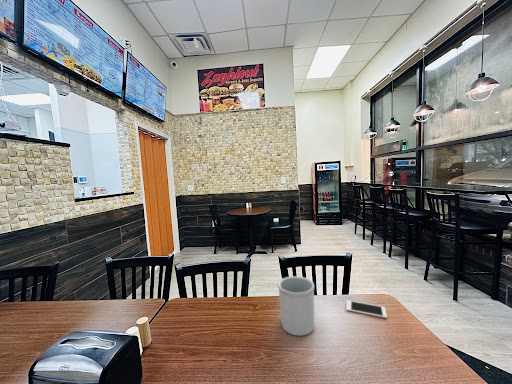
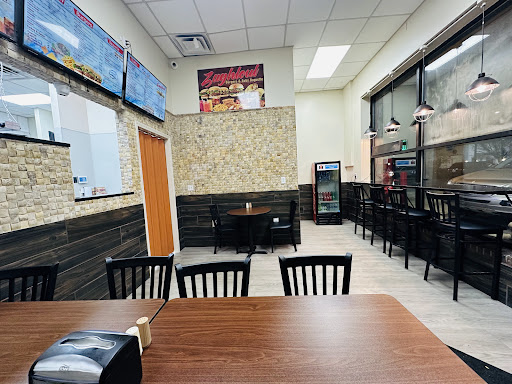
- utensil holder [277,275,315,337]
- cell phone [345,299,388,319]
